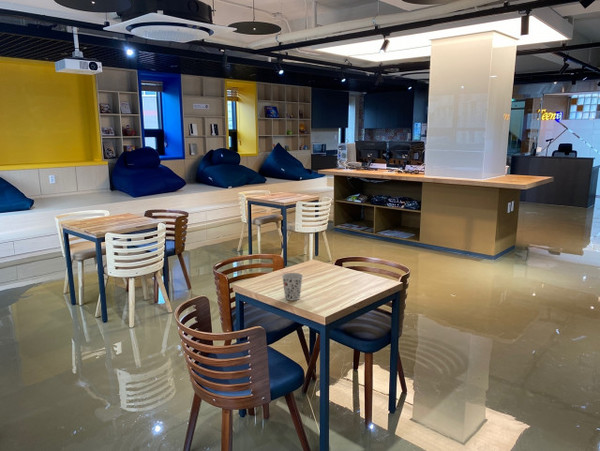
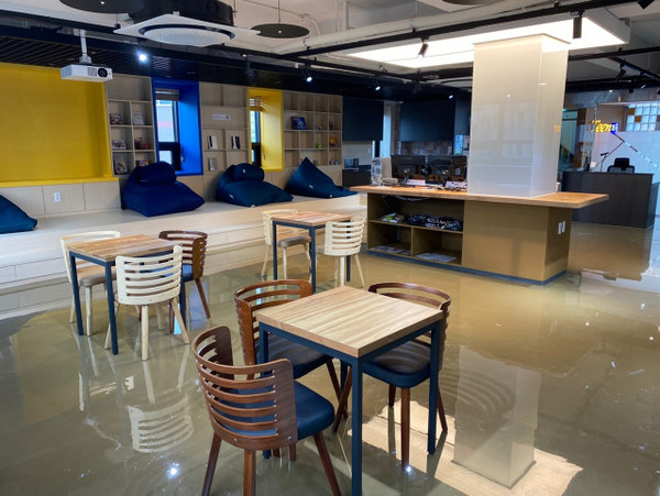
- cup [281,272,304,301]
